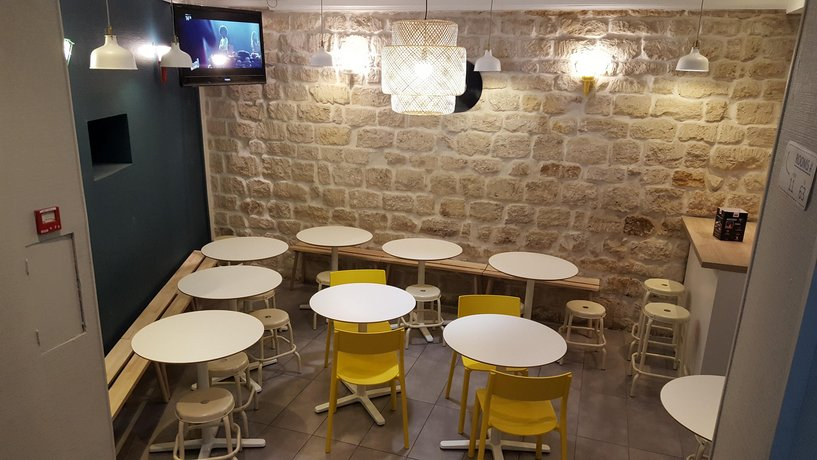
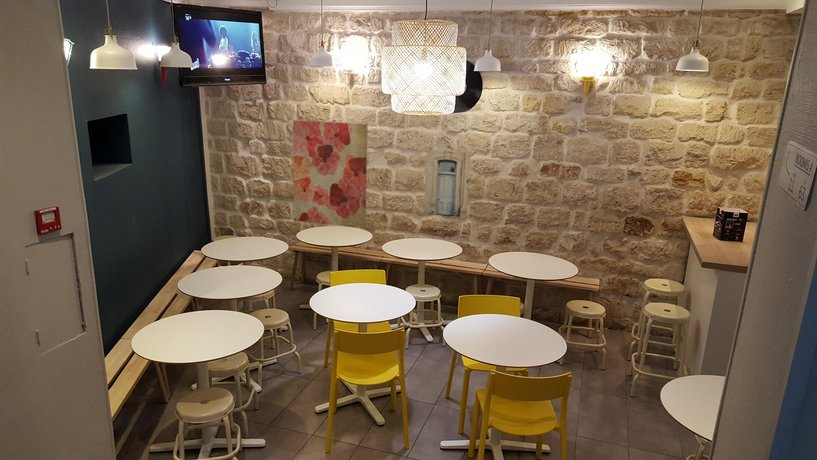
+ wall art [423,149,471,218]
+ wall art [292,119,369,228]
